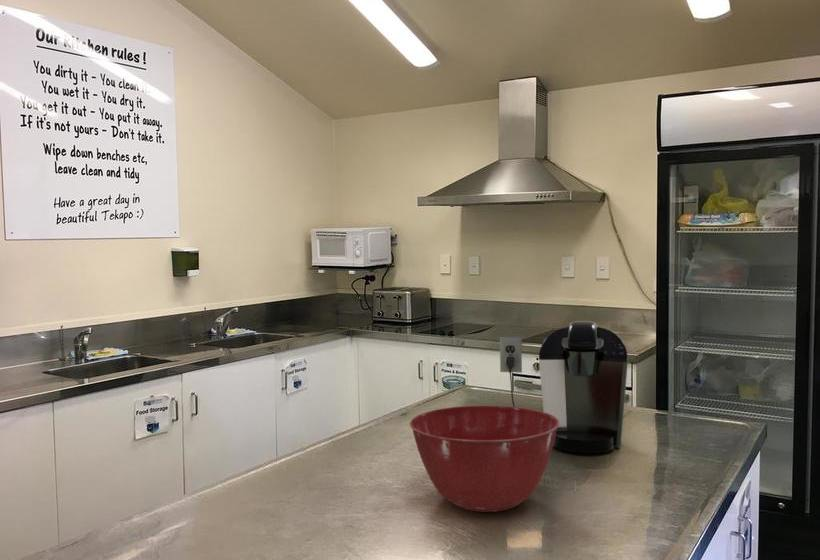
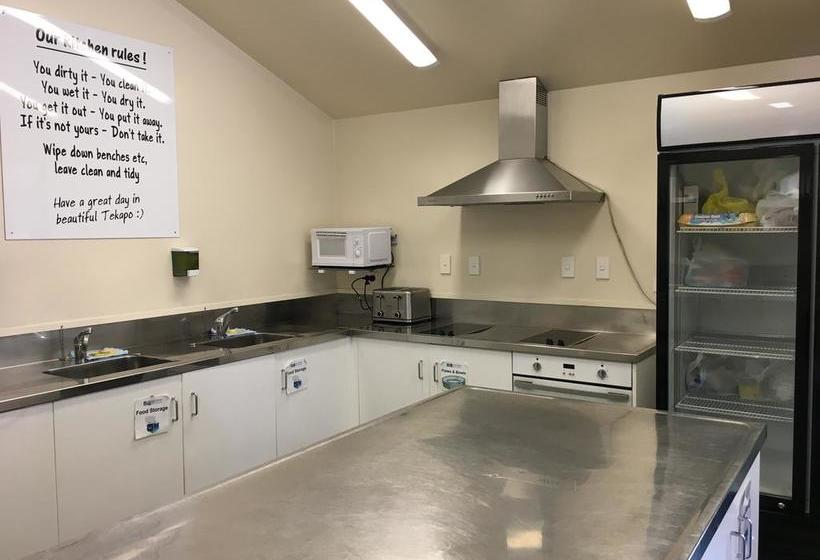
- coffee maker [499,320,629,454]
- mixing bowl [409,405,559,513]
